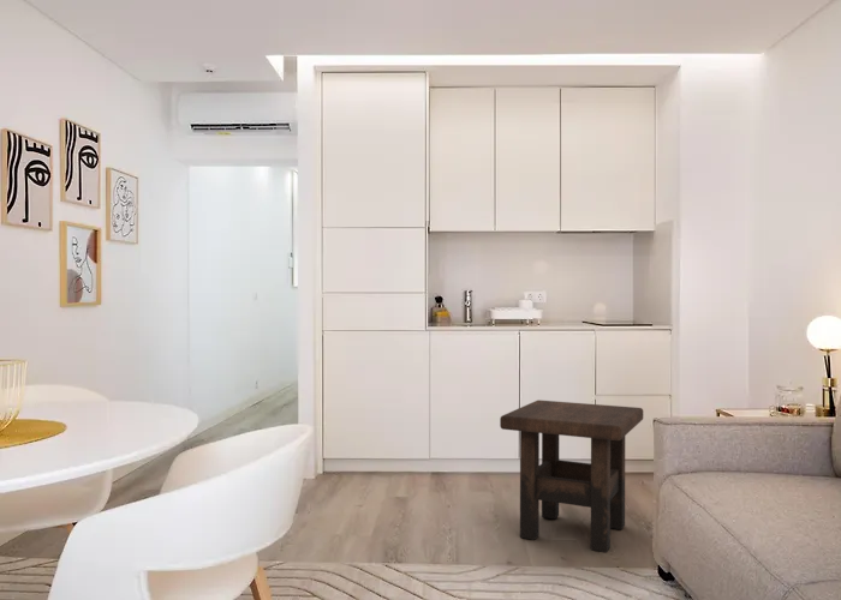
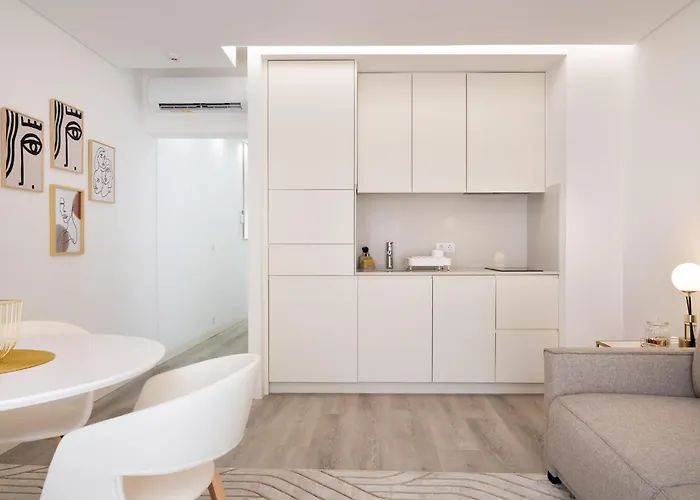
- side table [499,400,644,553]
